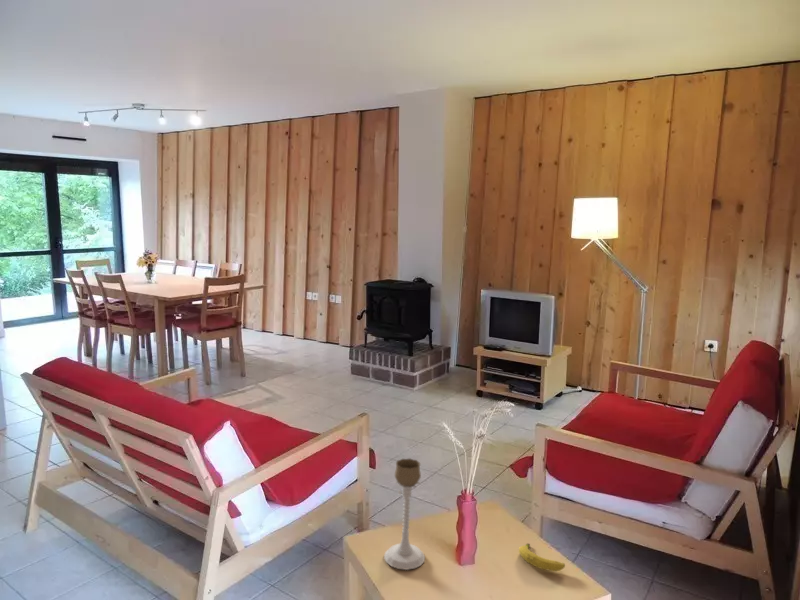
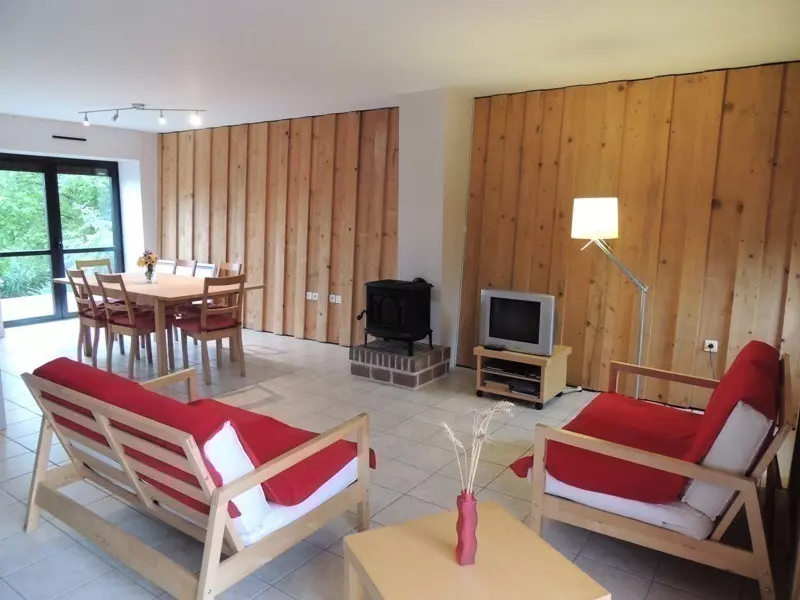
- fruit [518,542,566,572]
- candle holder [383,457,426,571]
